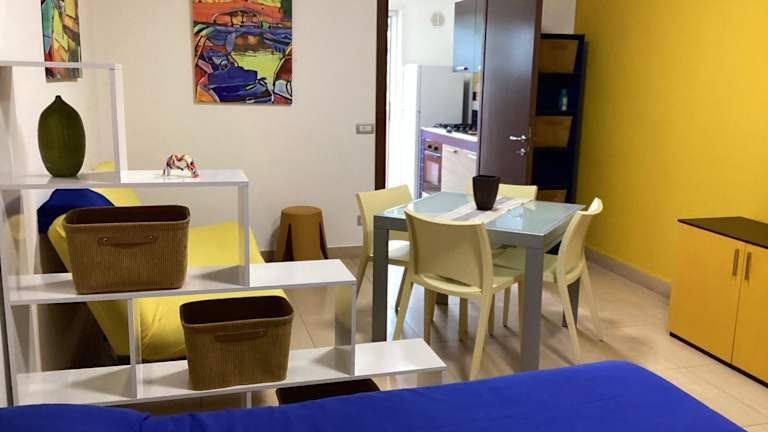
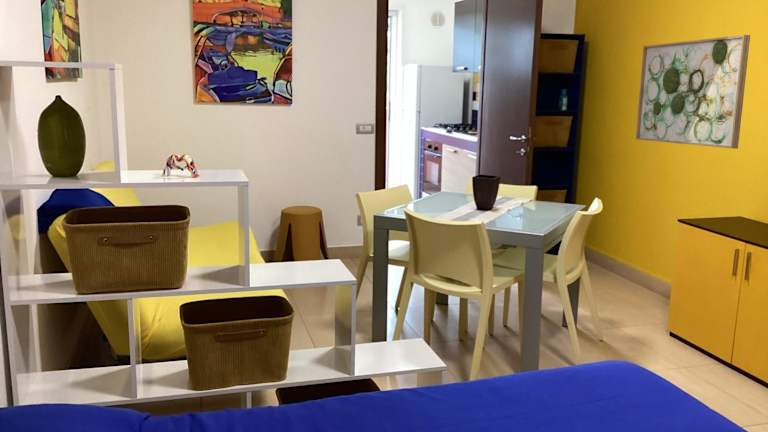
+ wall art [635,34,751,150]
